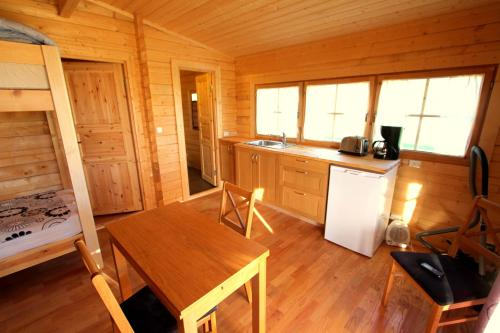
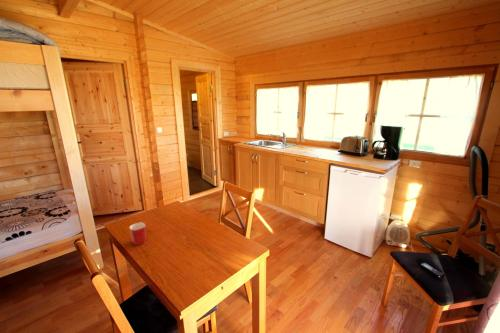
+ mug [128,222,147,246]
